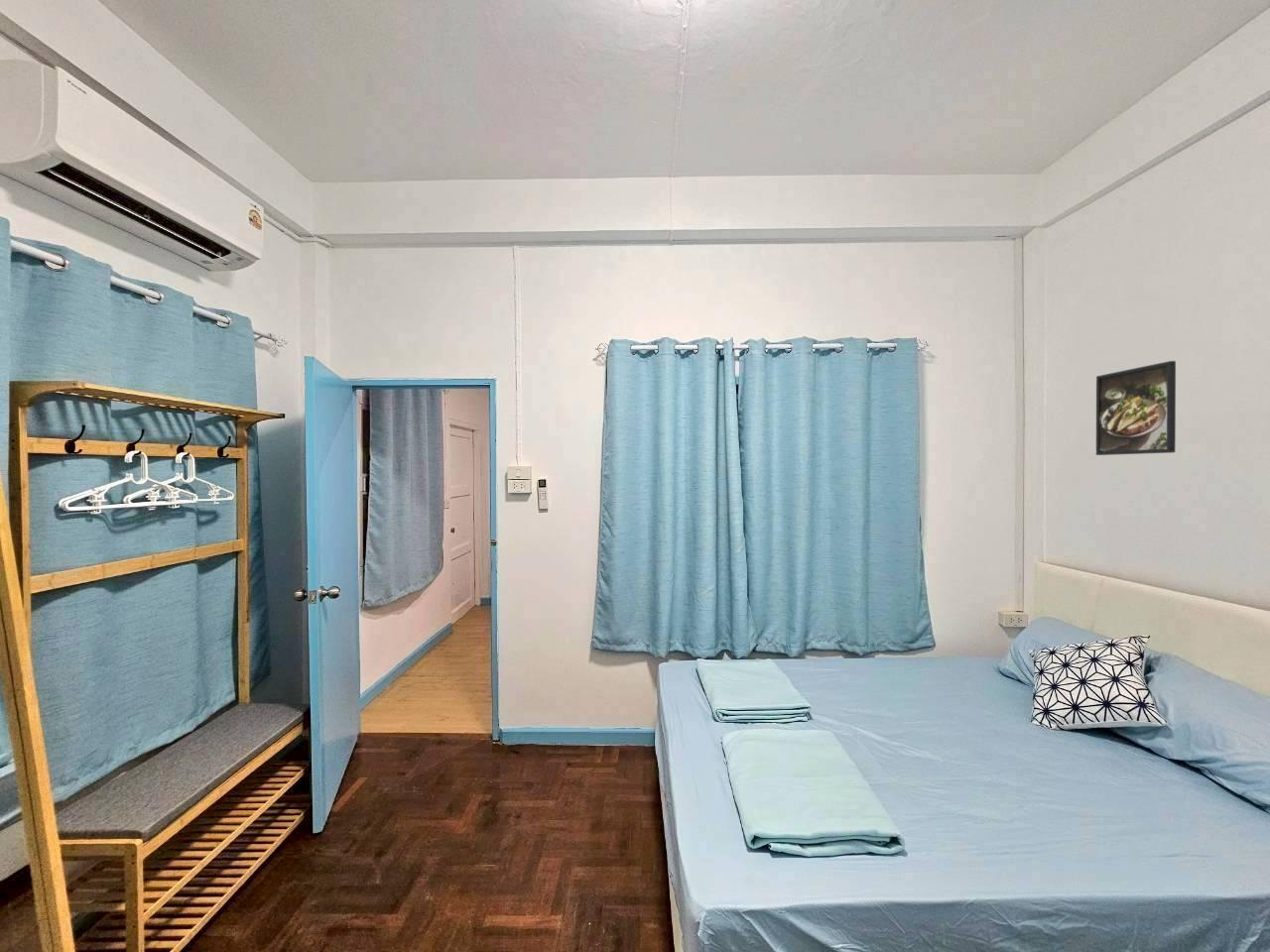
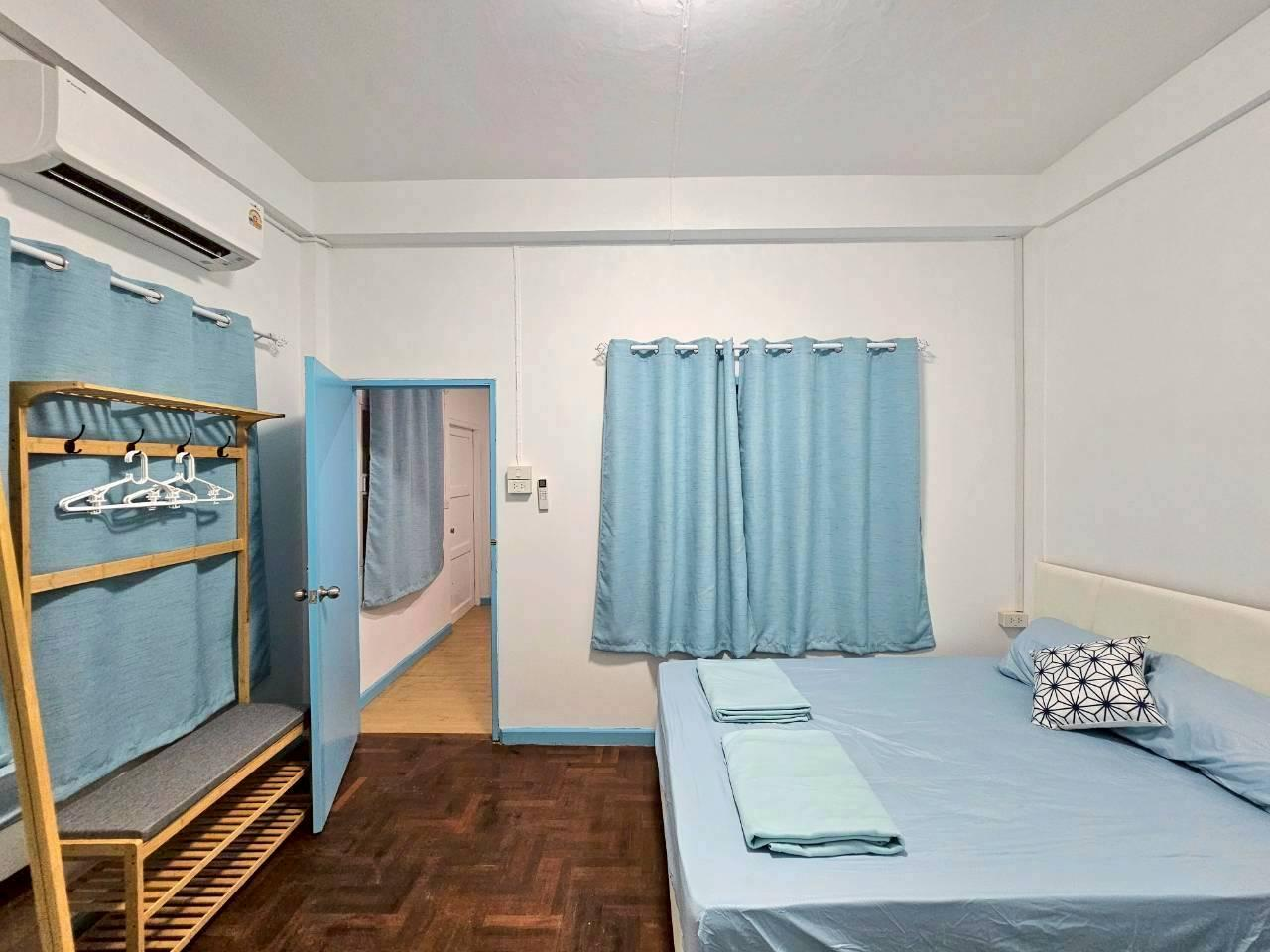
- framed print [1095,360,1177,456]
